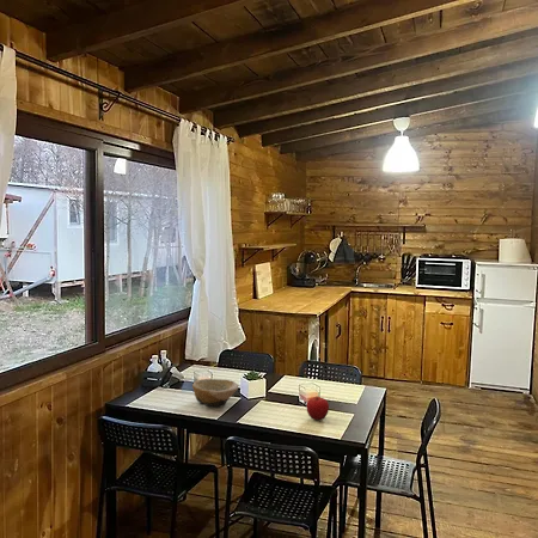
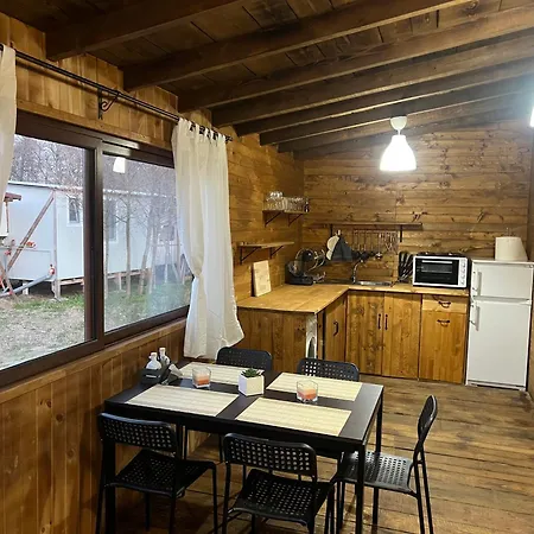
- bowl [191,378,239,409]
- fruit [305,396,330,421]
